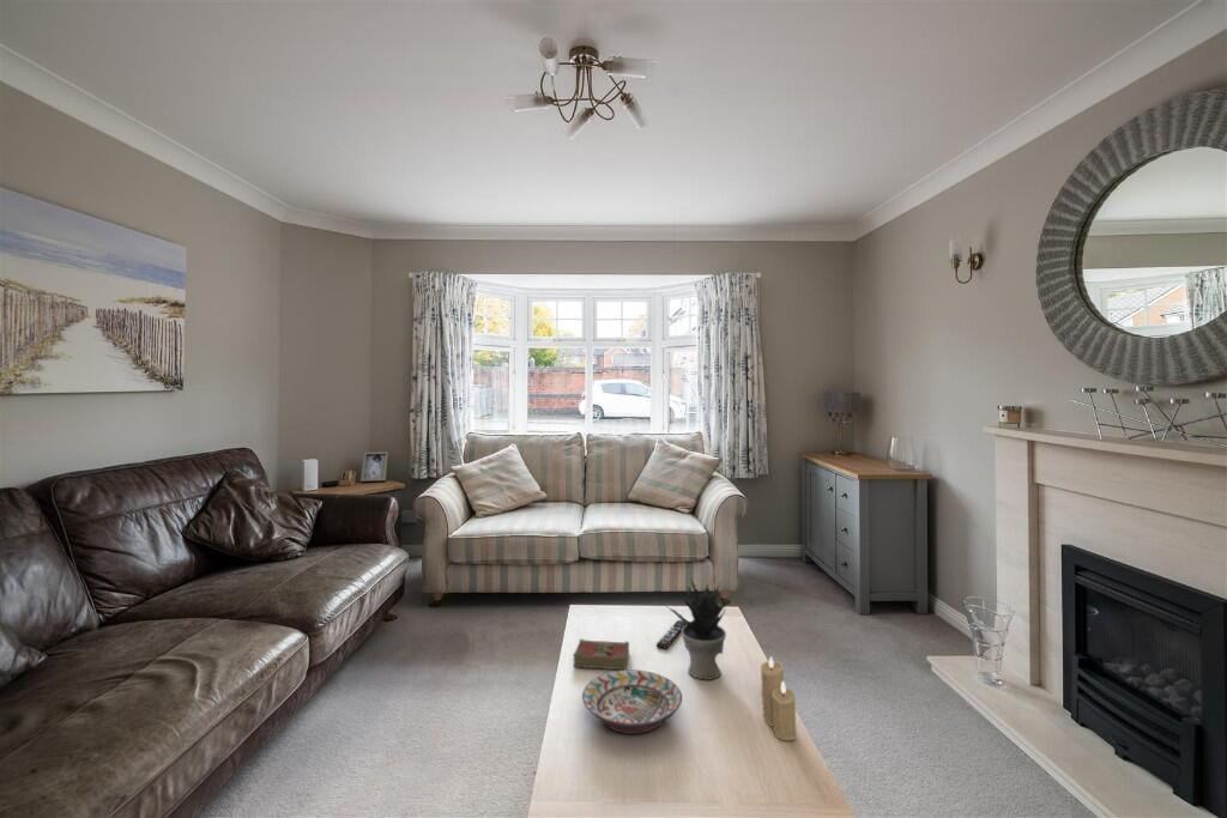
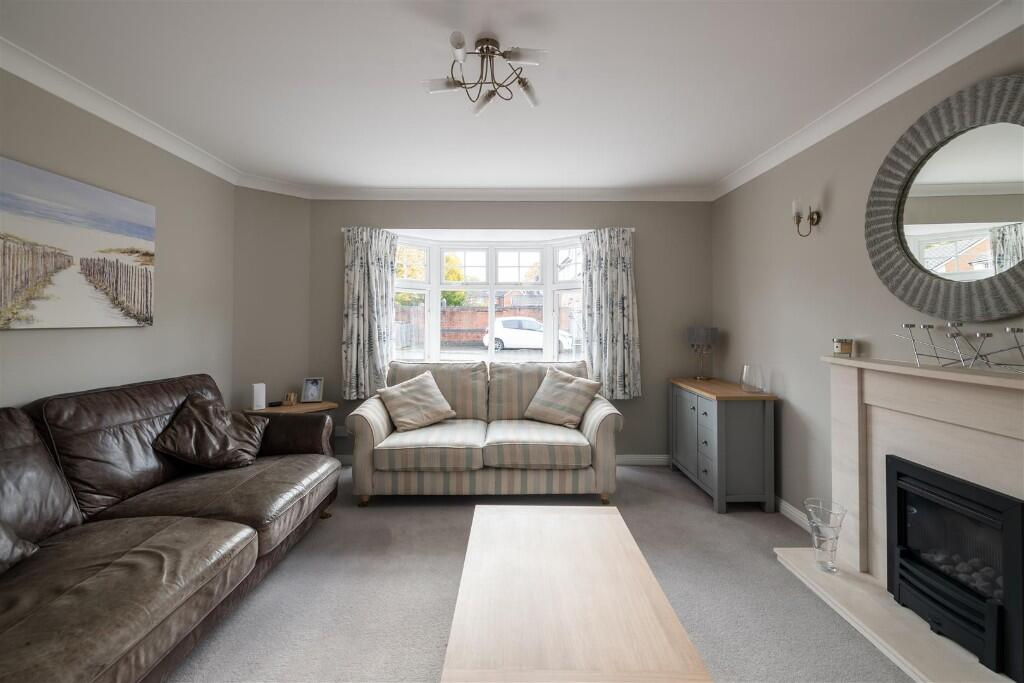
- decorative bowl [581,668,683,735]
- candle [760,655,798,741]
- remote control [655,619,687,650]
- book [572,638,630,671]
- potted plant [664,576,732,681]
